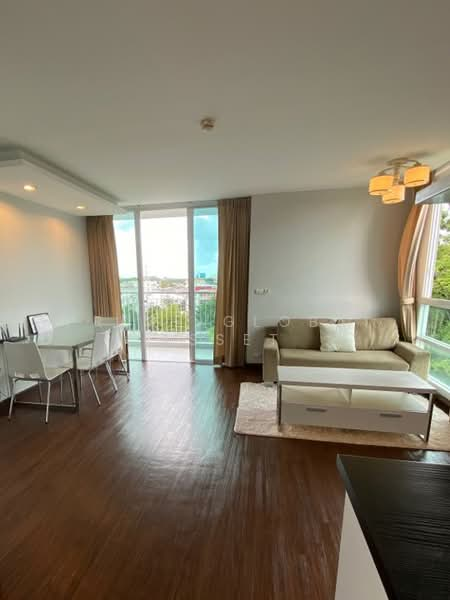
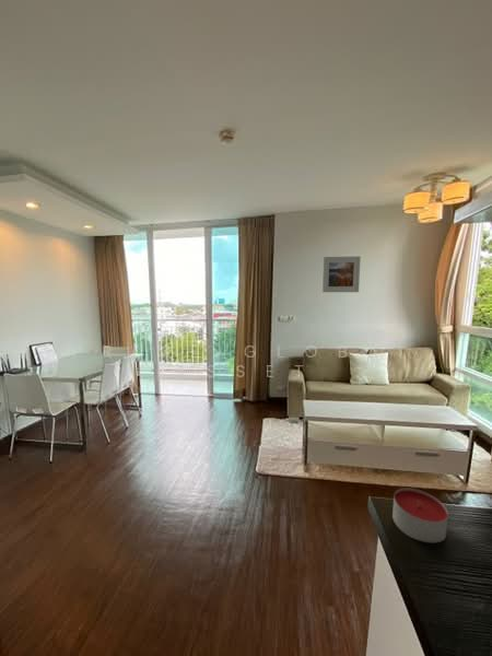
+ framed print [321,255,362,293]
+ candle [391,487,449,543]
